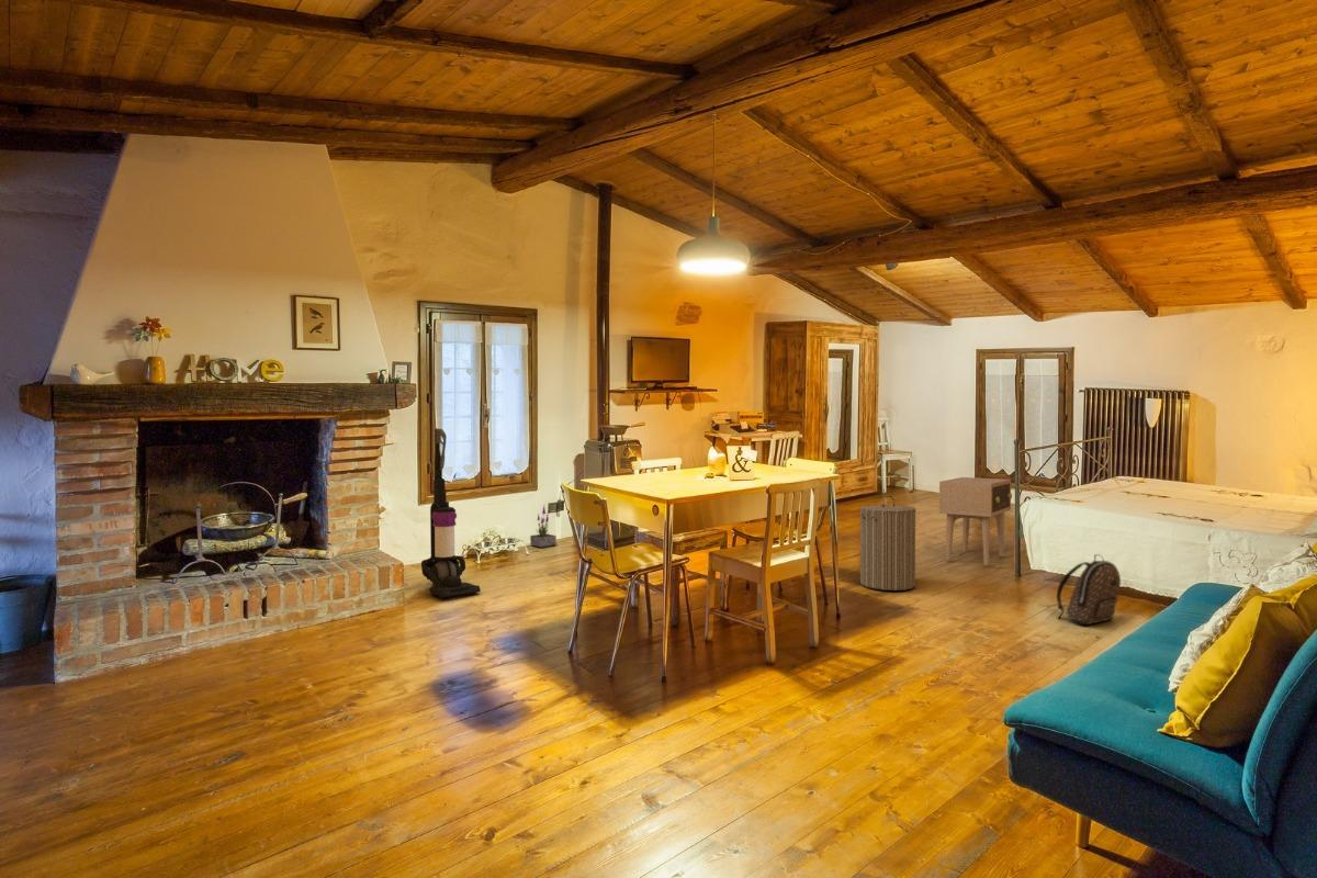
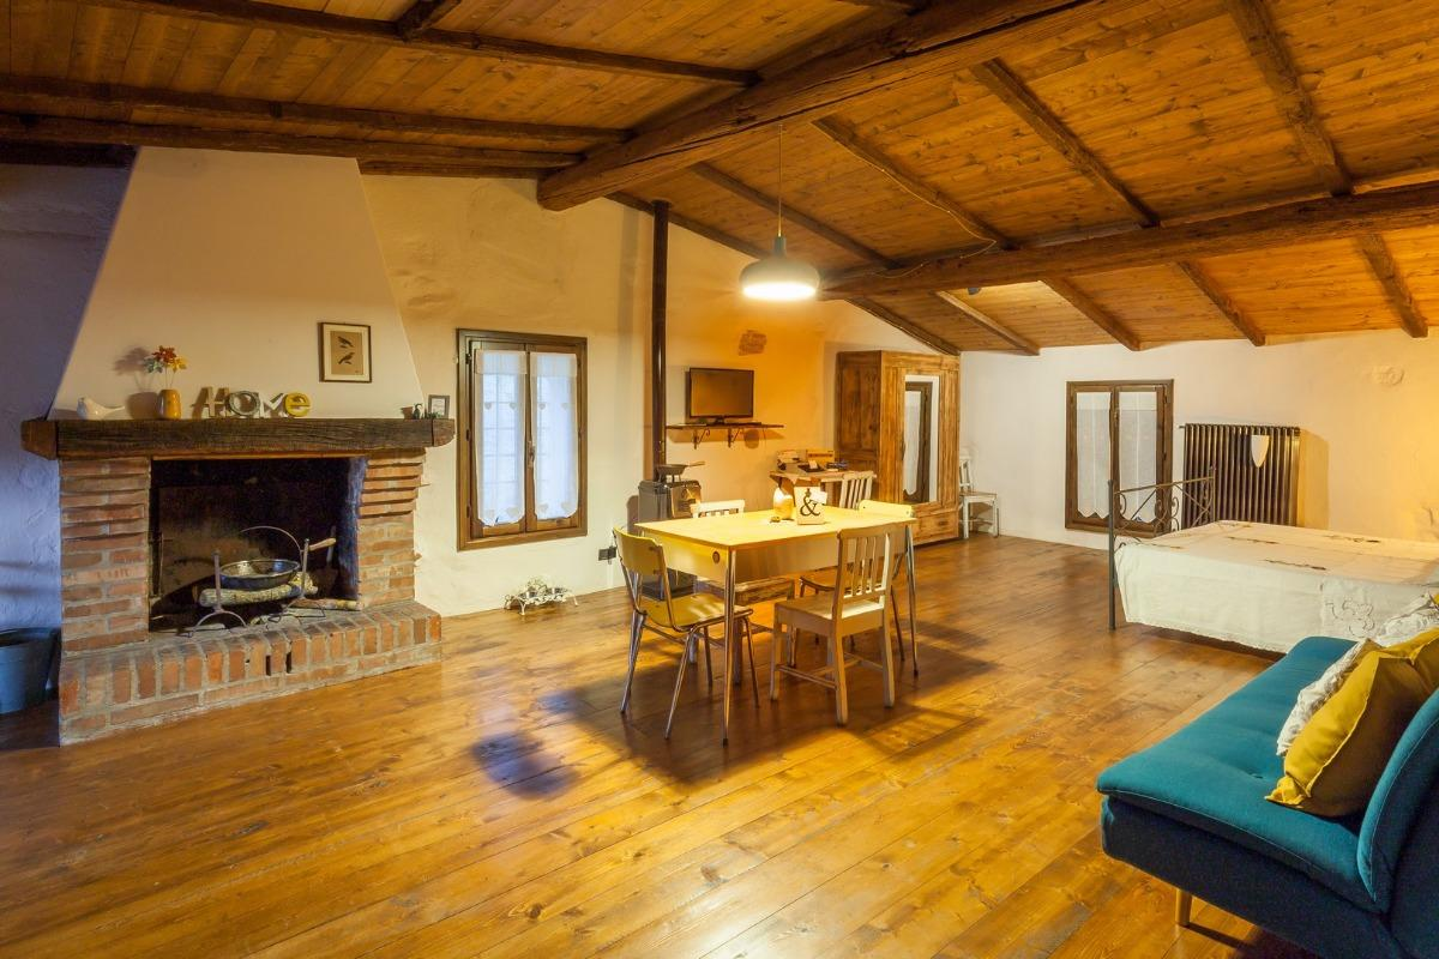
- vacuum cleaner [420,427,482,599]
- laundry hamper [859,494,916,592]
- backpack [1056,553,1122,627]
- side table [938,476,1013,566]
- potted plant [529,504,556,549]
